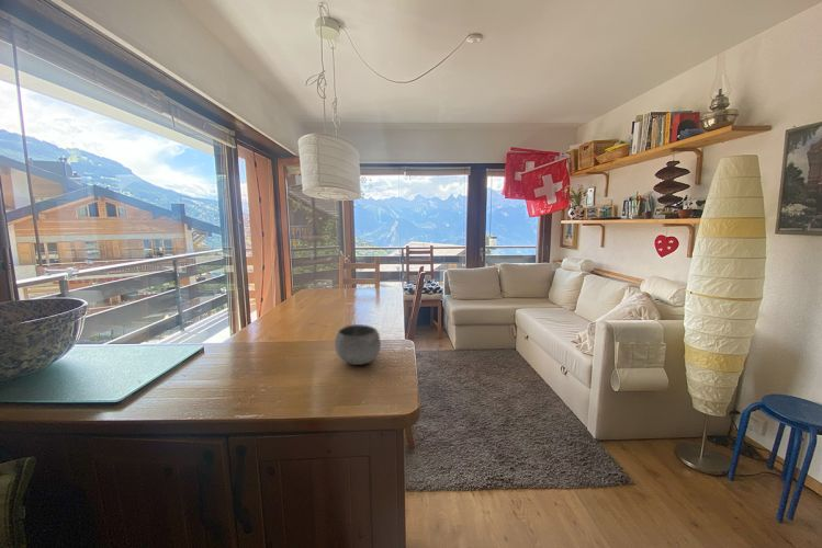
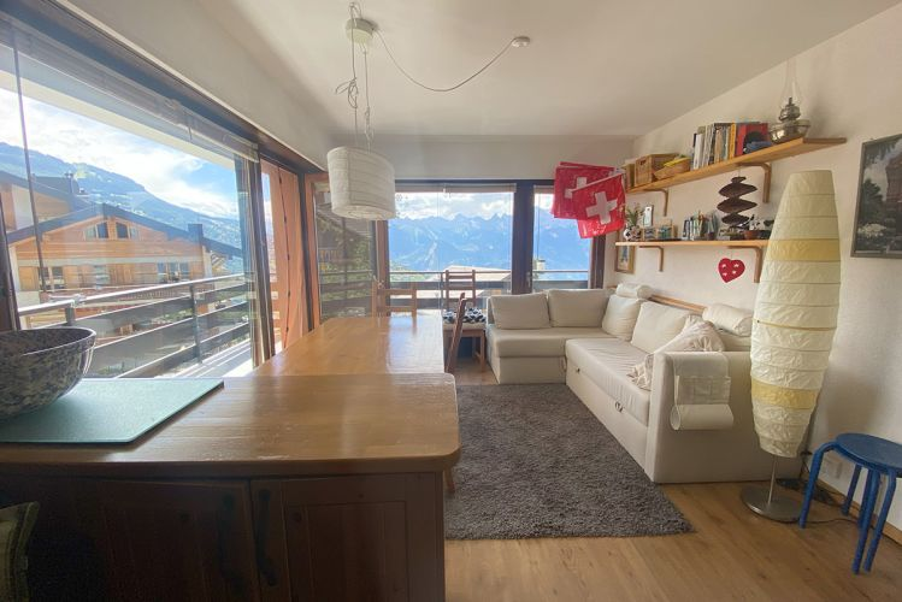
- bowl [334,323,382,366]
